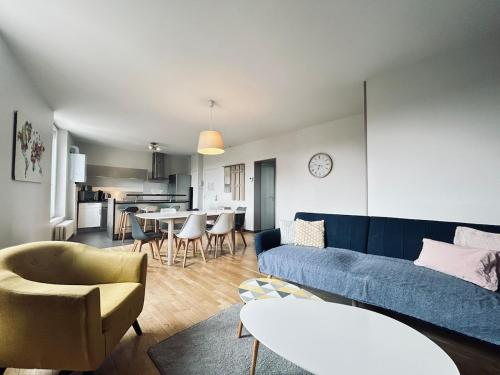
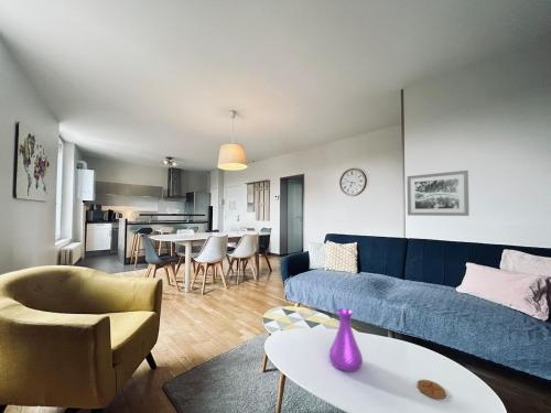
+ vase [328,307,364,372]
+ wall art [406,170,471,217]
+ coaster [417,379,447,400]
